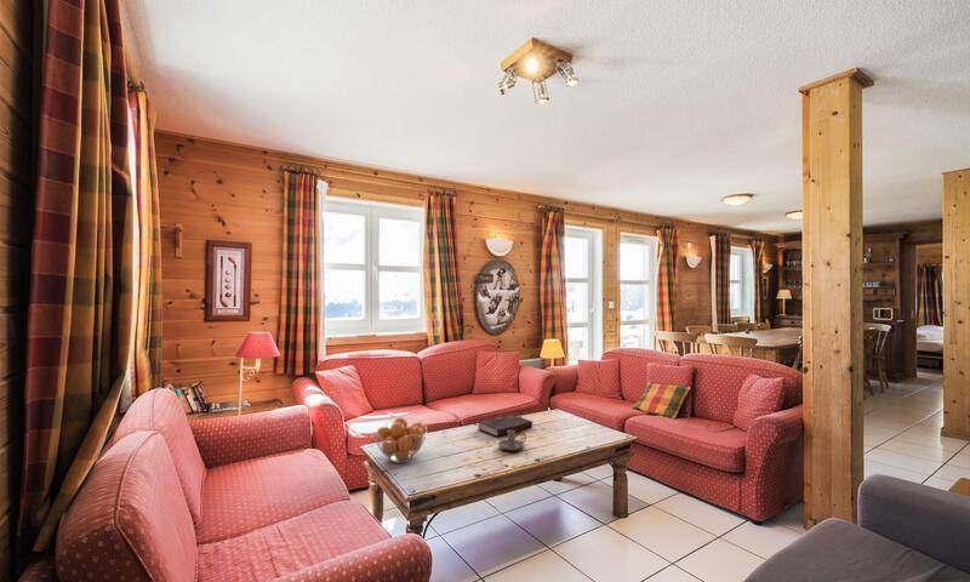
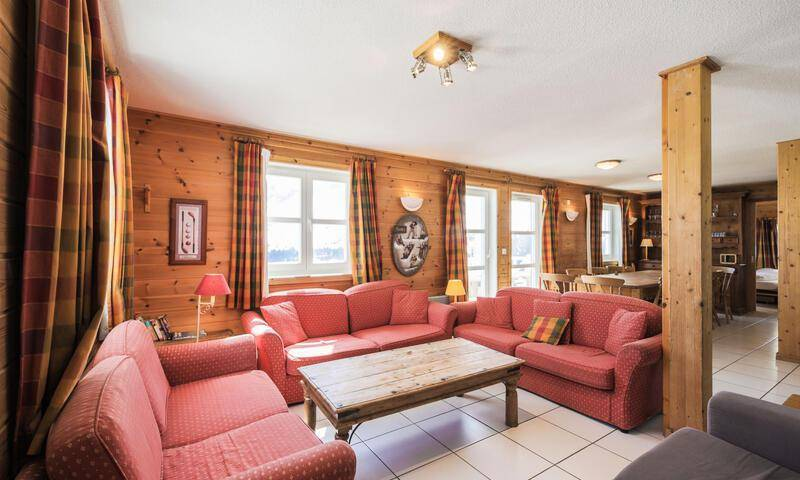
- fruit basket [372,416,428,464]
- book [477,413,534,438]
- candle holder [497,430,527,451]
